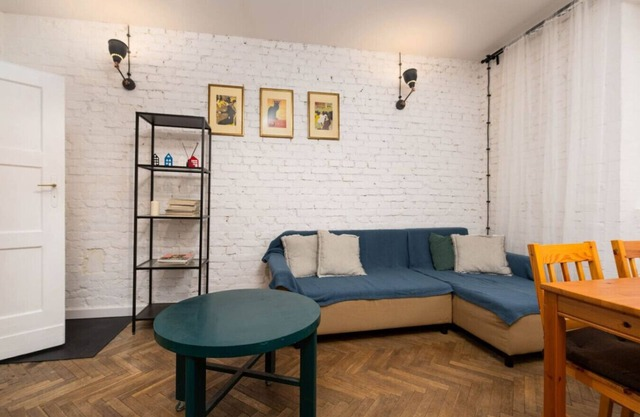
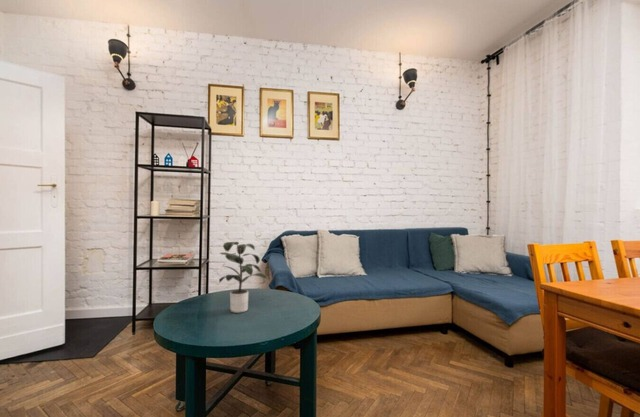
+ potted plant [218,241,268,314]
